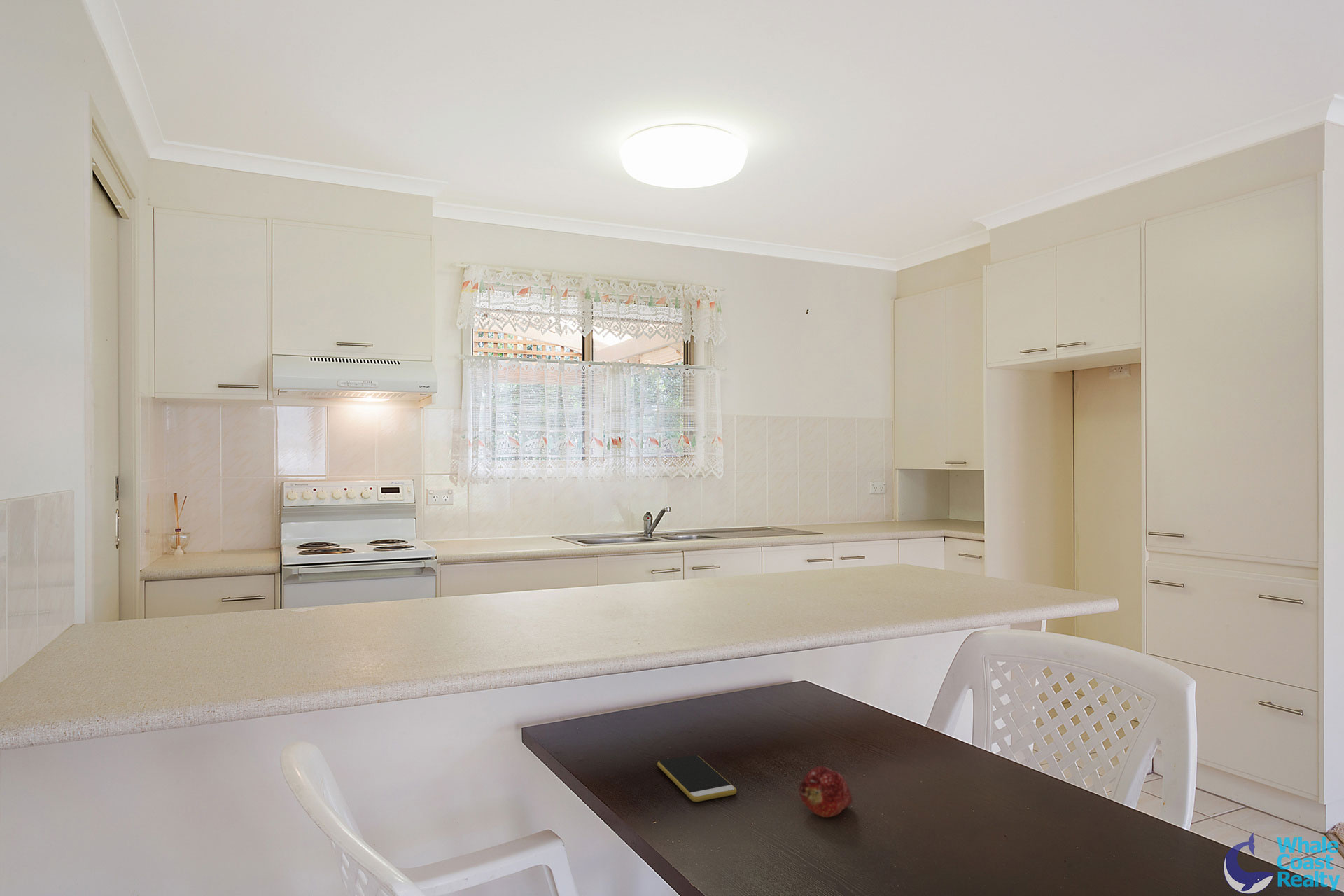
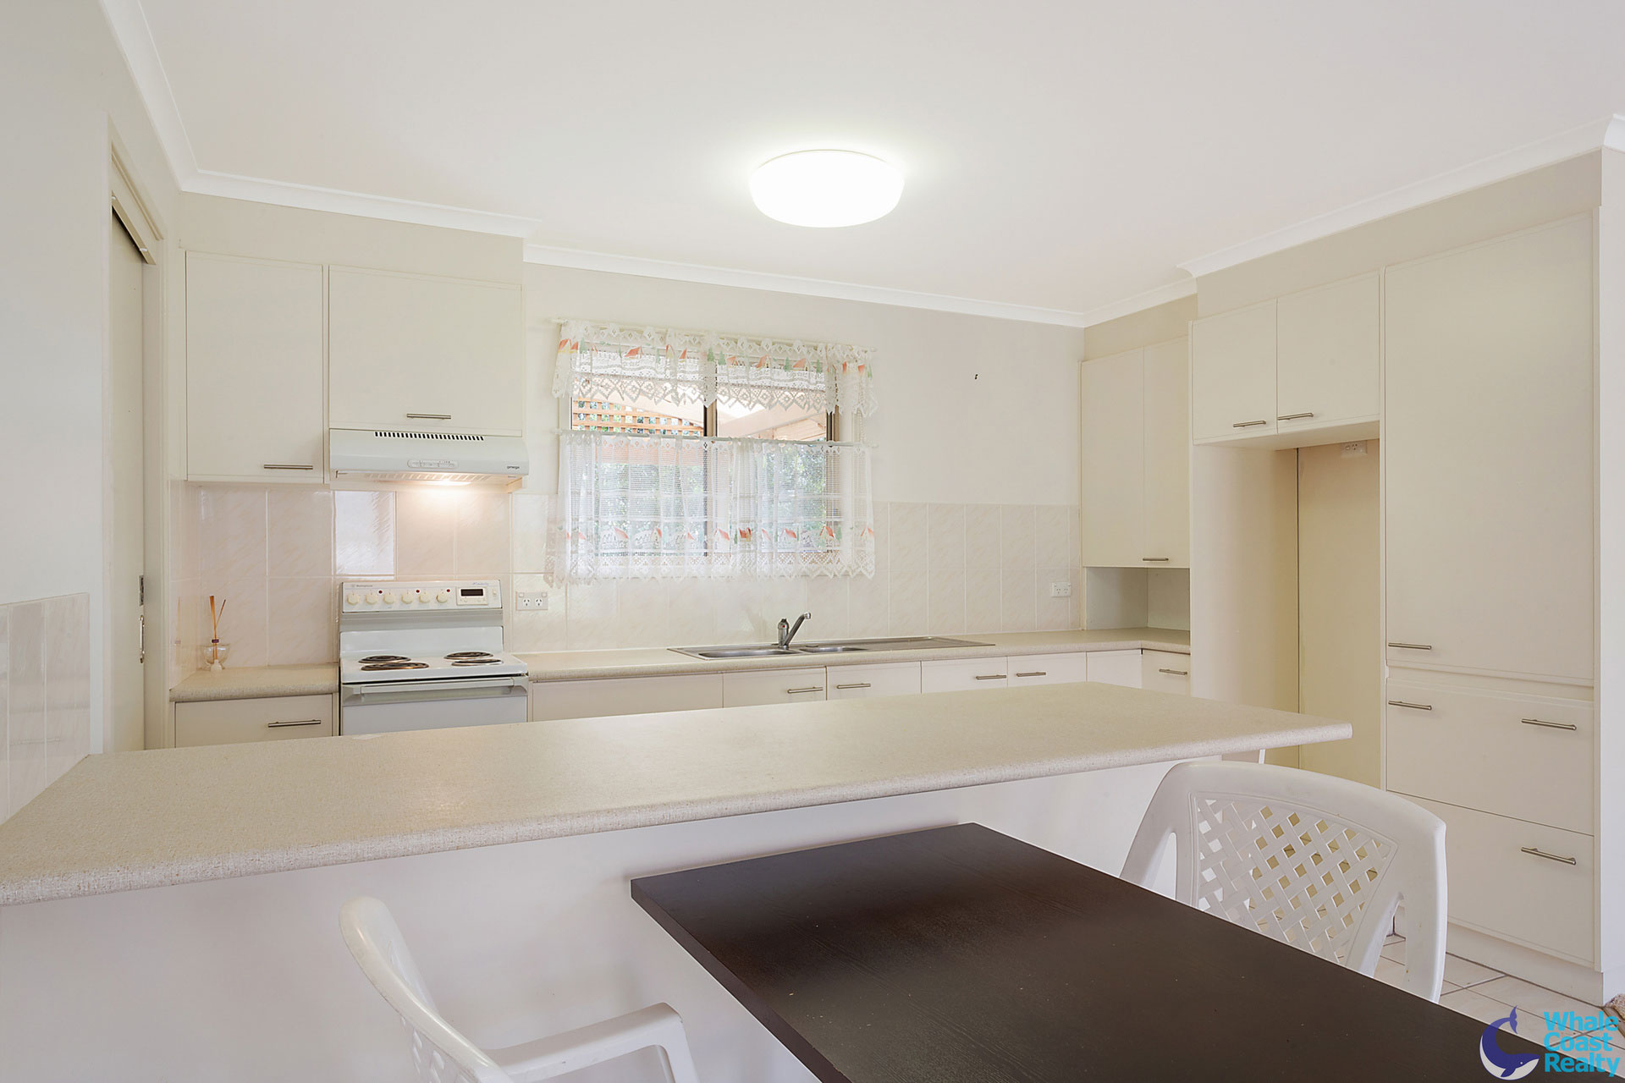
- smartphone [657,754,737,802]
- fruit [798,765,853,818]
